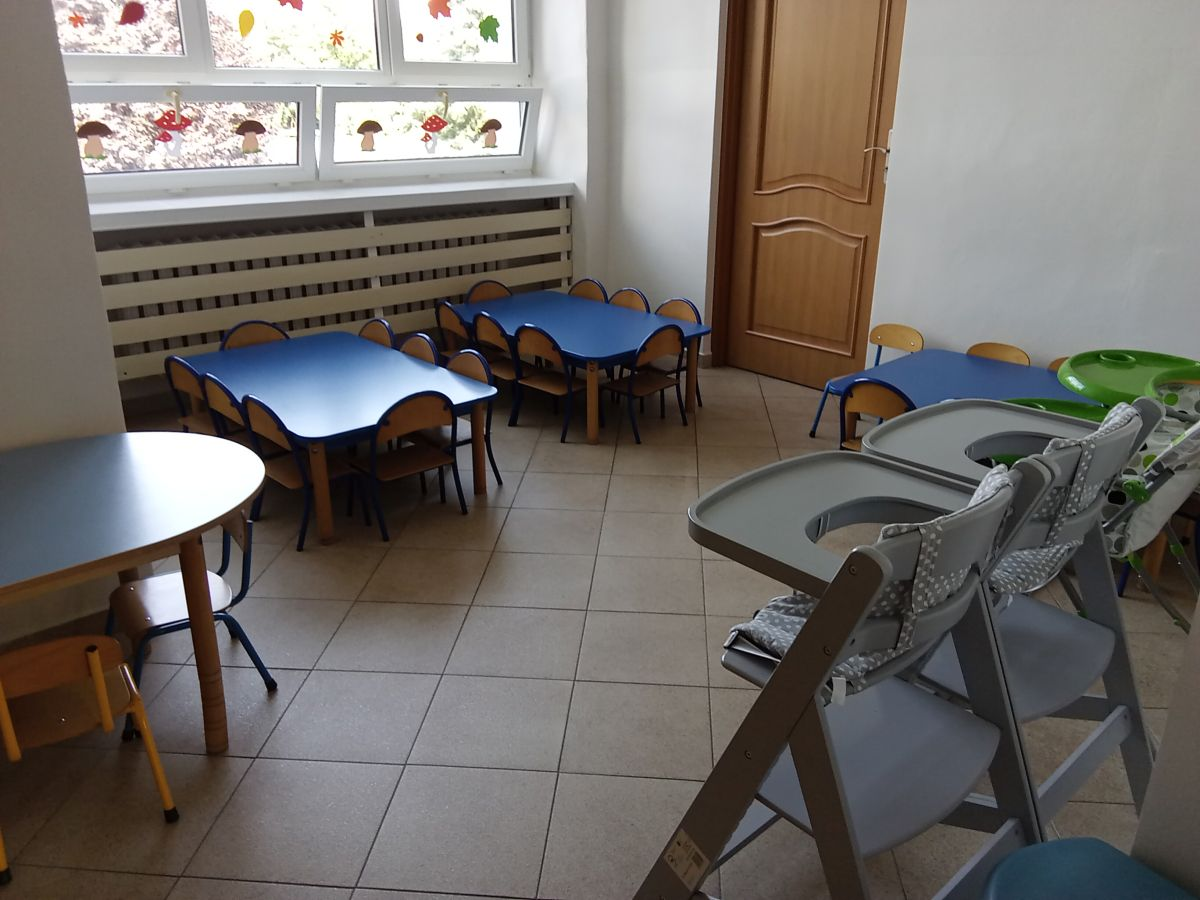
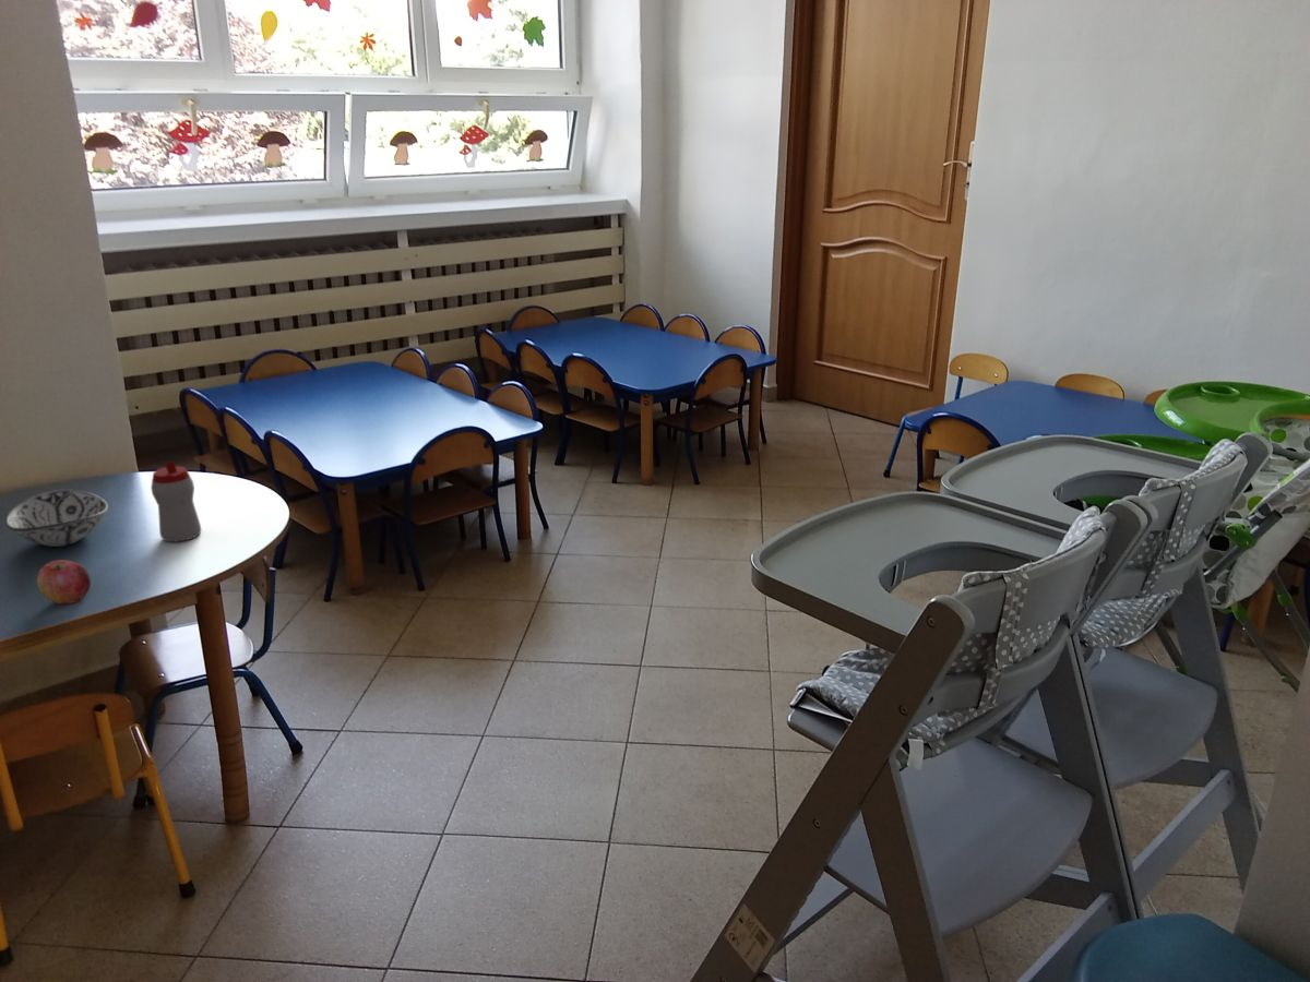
+ sippy cup [150,460,202,543]
+ decorative bowl [4,489,109,548]
+ apple [36,559,92,606]
